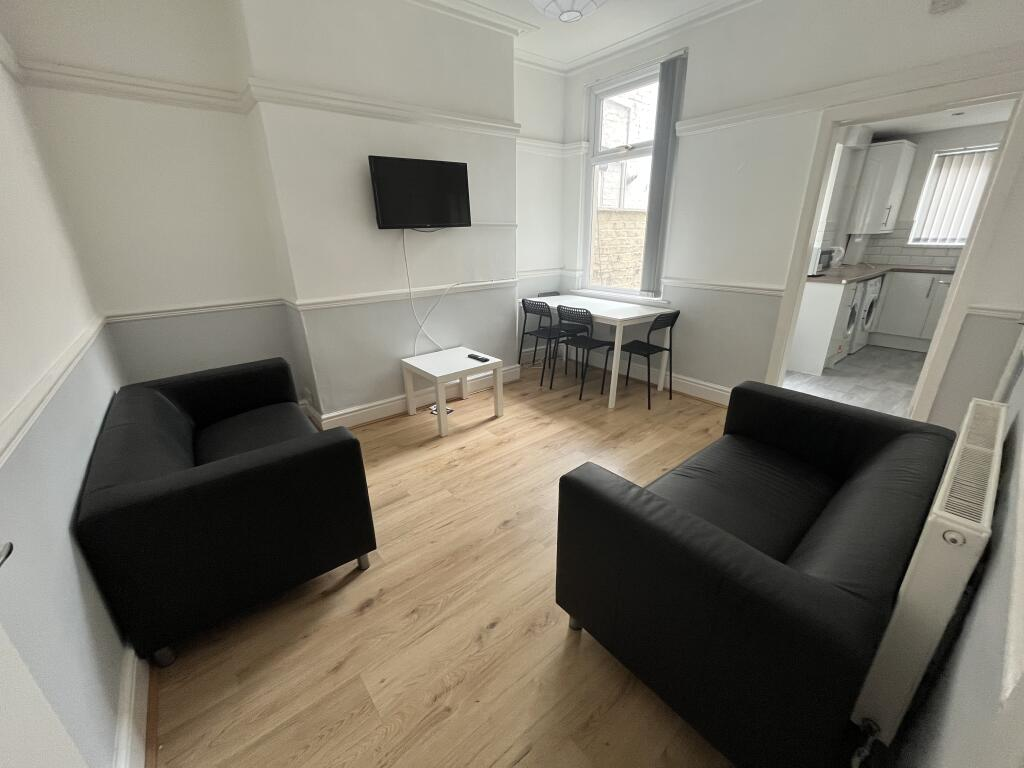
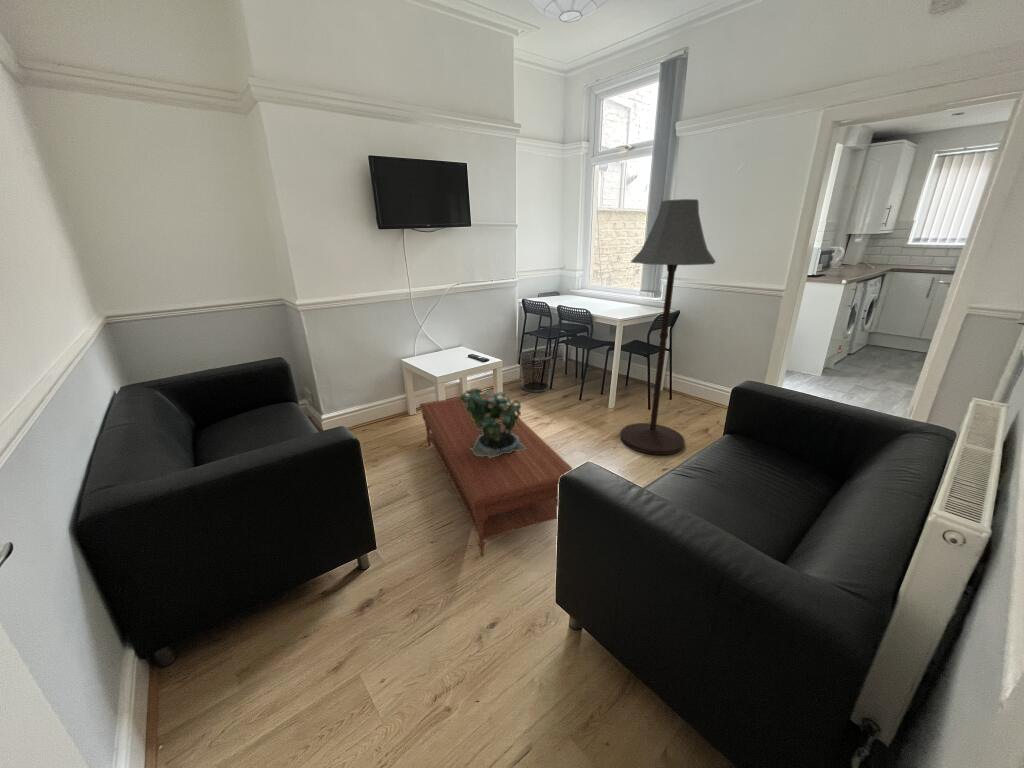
+ coffee table [419,391,574,558]
+ potted plant [459,384,527,458]
+ floor lamp [619,198,717,456]
+ waste bin [519,349,553,393]
